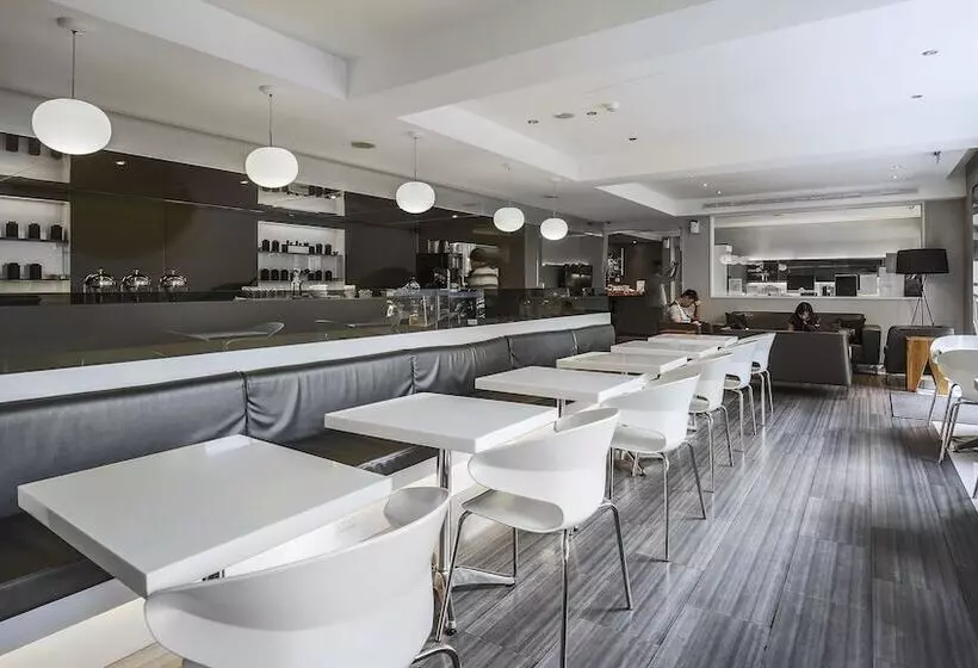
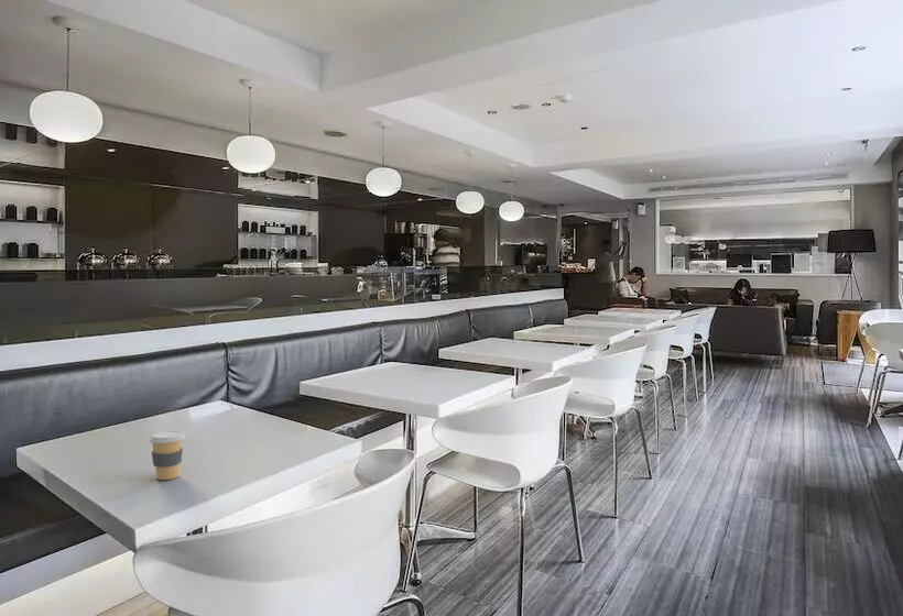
+ coffee cup [149,430,186,481]
